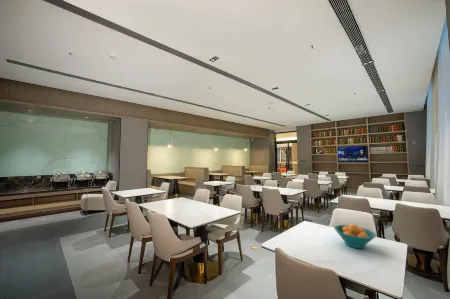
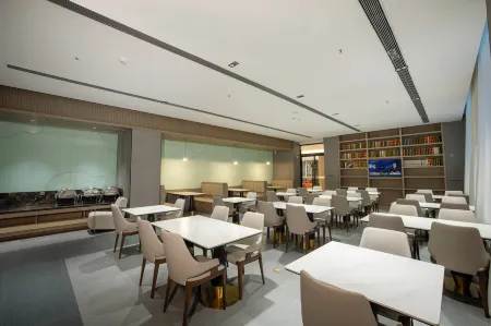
- fruit bowl [333,223,377,250]
